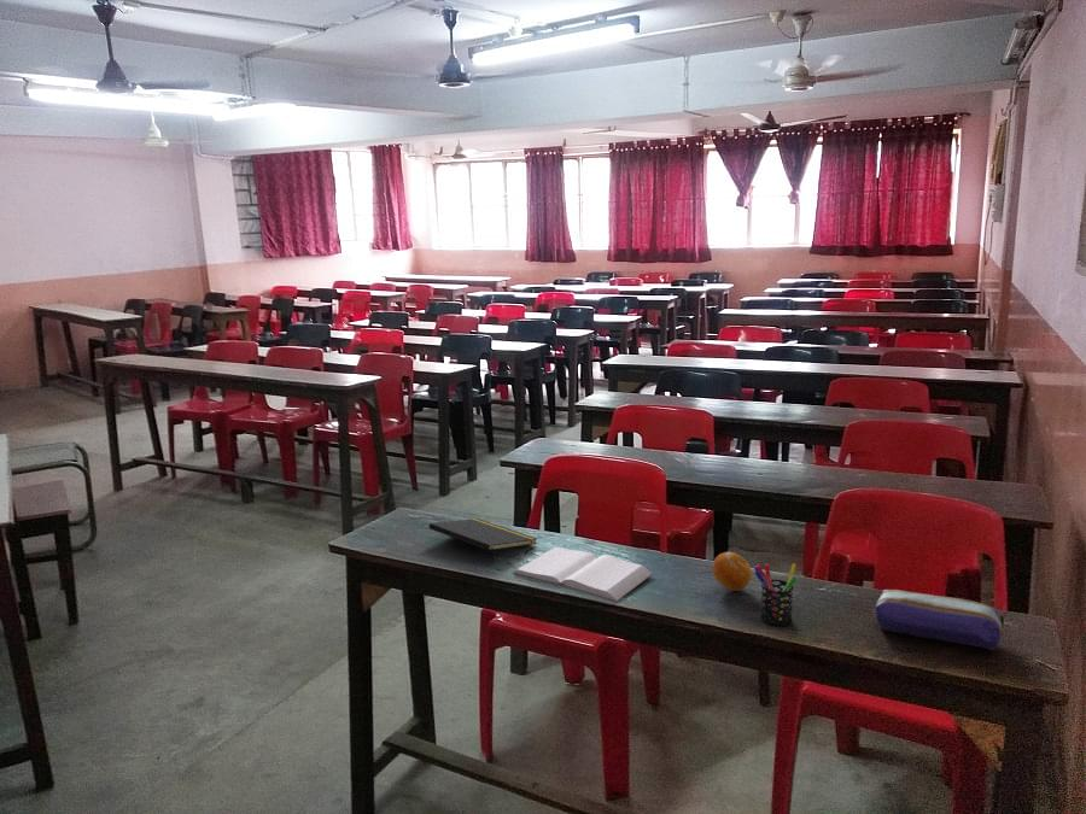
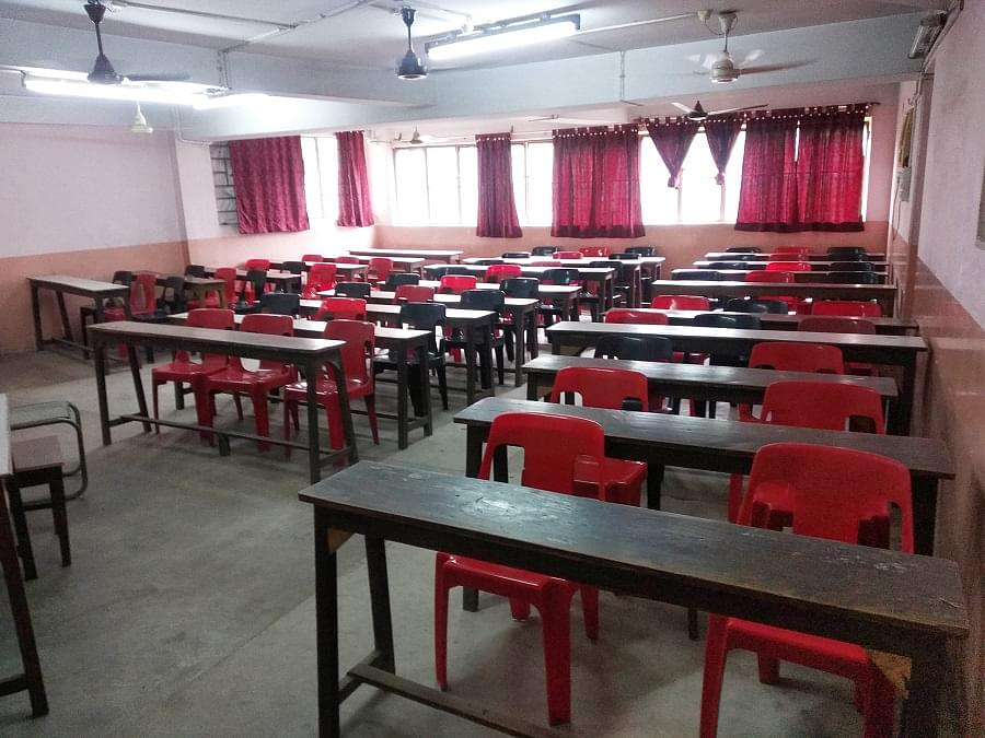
- pen holder [752,562,798,627]
- fruit [711,551,753,592]
- notepad [428,517,538,566]
- pencil case [874,588,1005,651]
- book [512,546,654,603]
